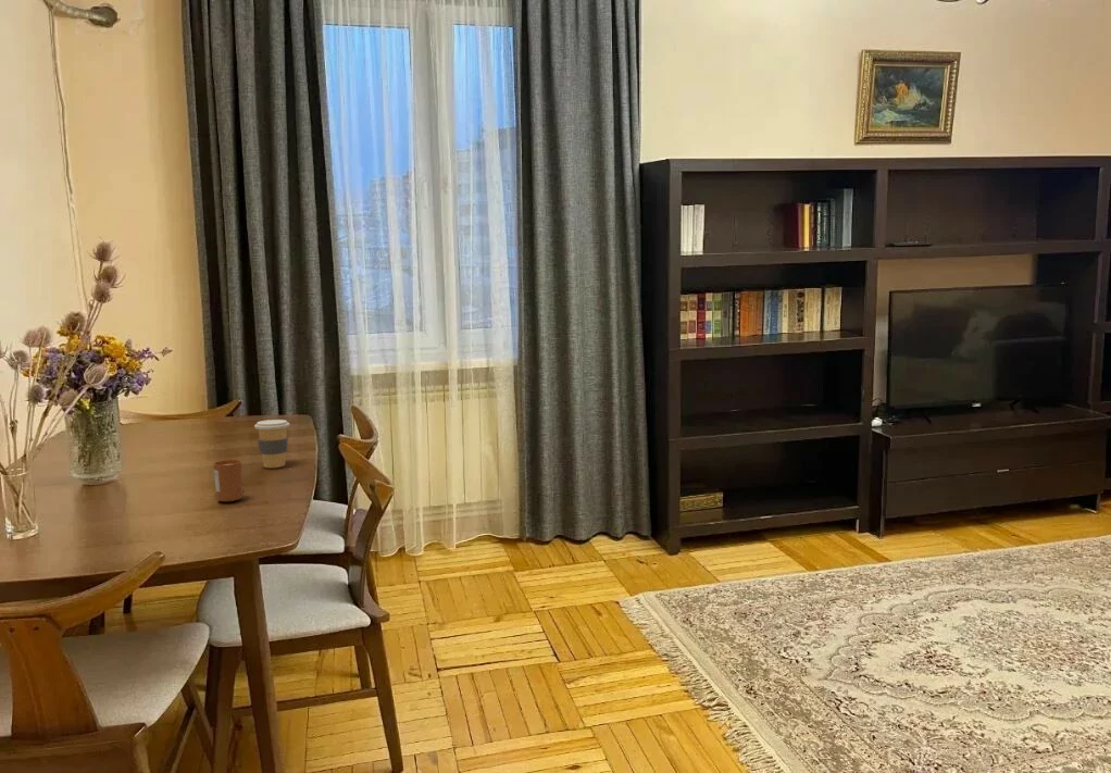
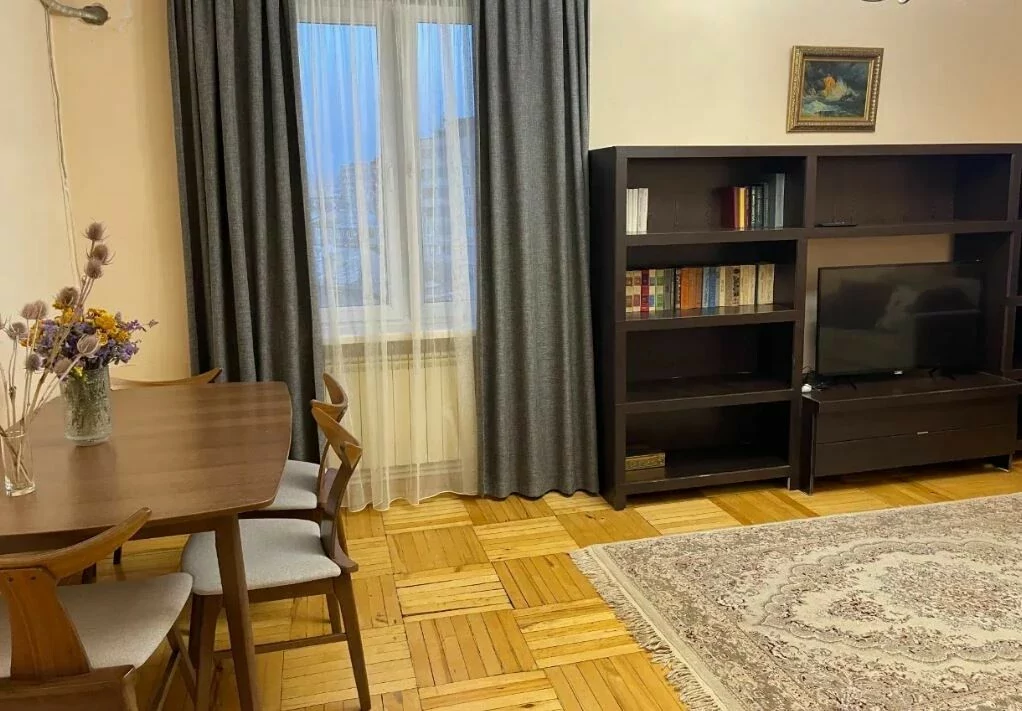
- candle [213,459,245,502]
- coffee cup [253,419,290,469]
